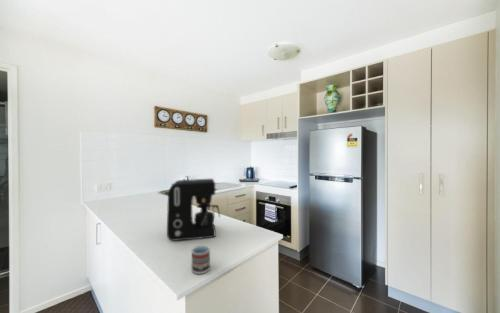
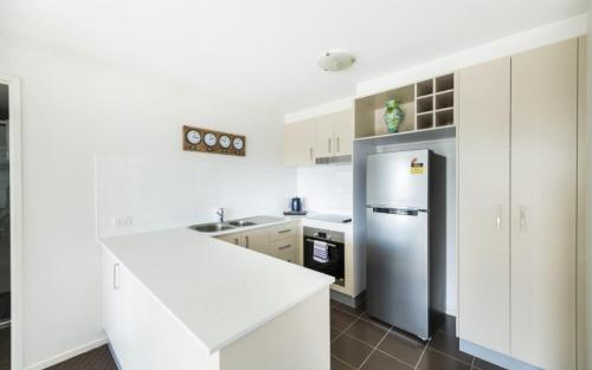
- cup [190,245,211,275]
- coffee maker [166,178,221,242]
